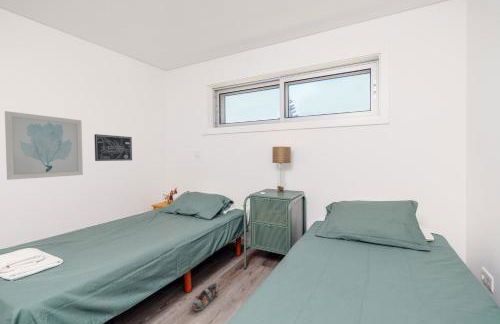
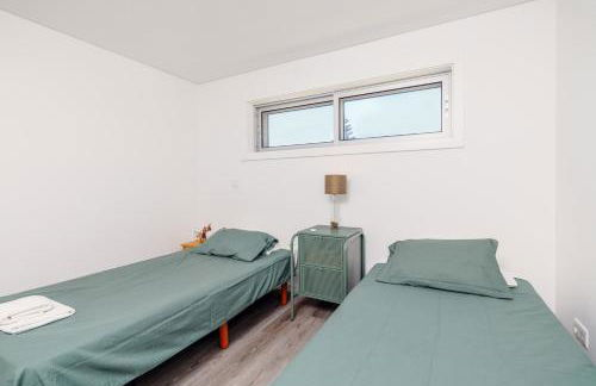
- shoe [191,282,219,311]
- wall art [4,110,84,181]
- wall art [94,133,133,162]
